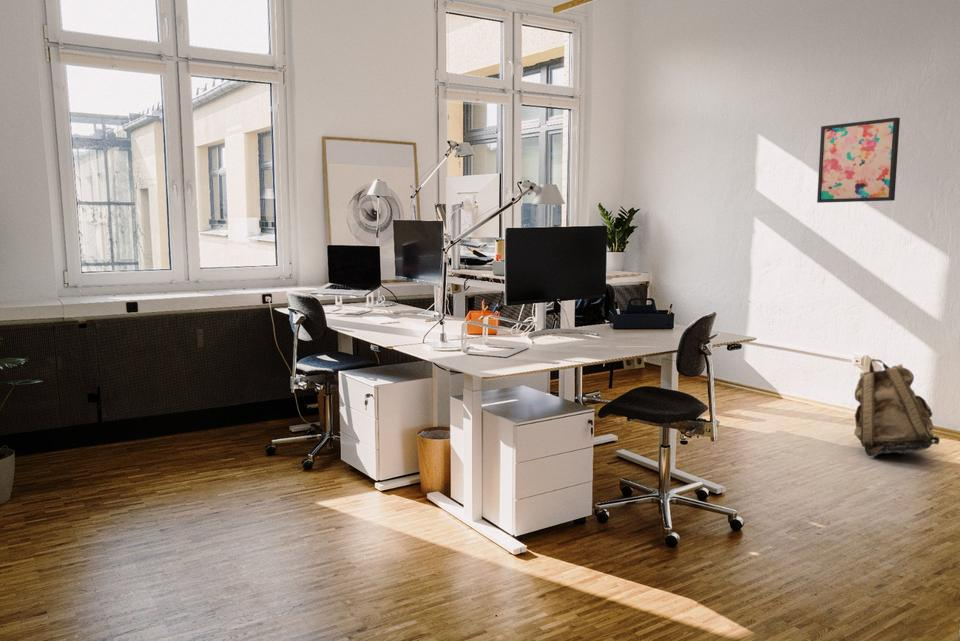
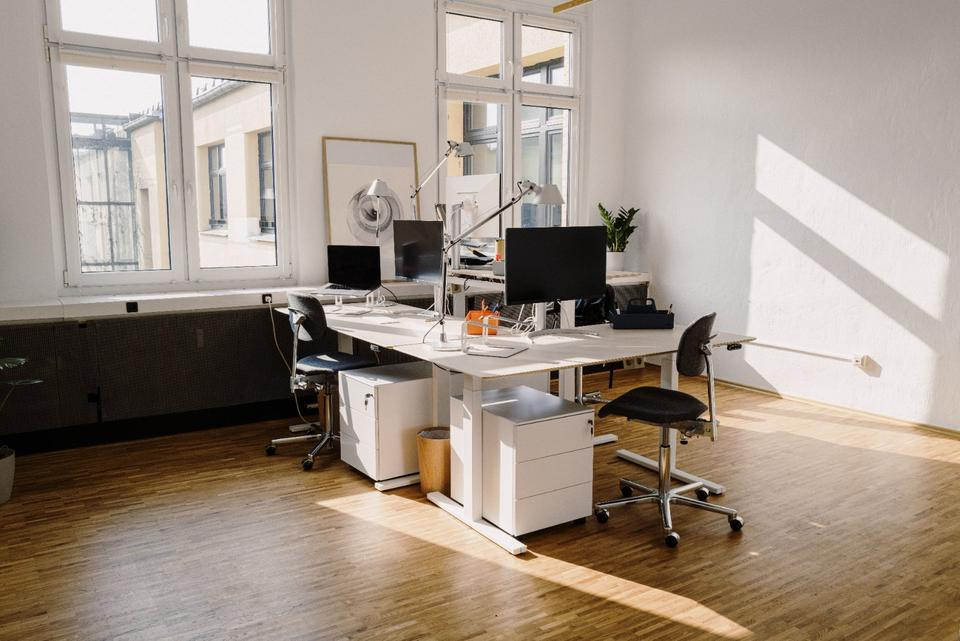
- backpack [853,358,941,458]
- wall art [816,116,901,204]
